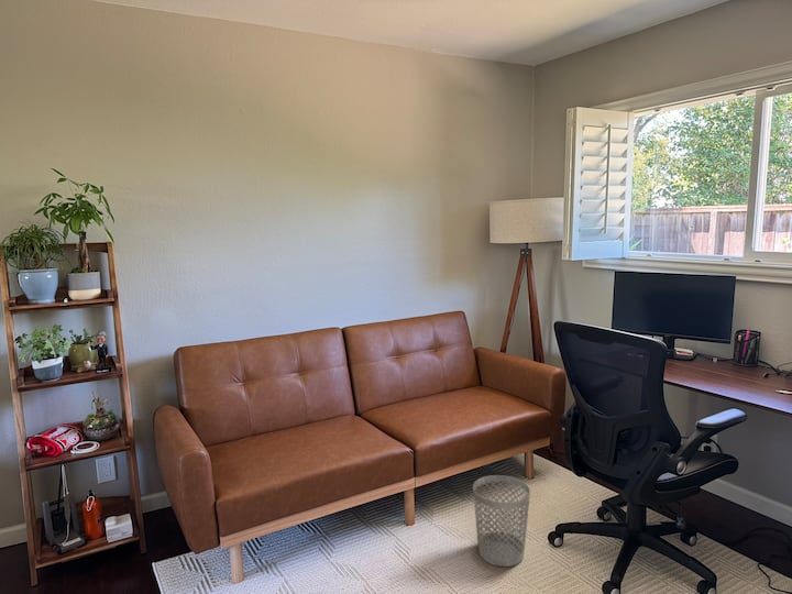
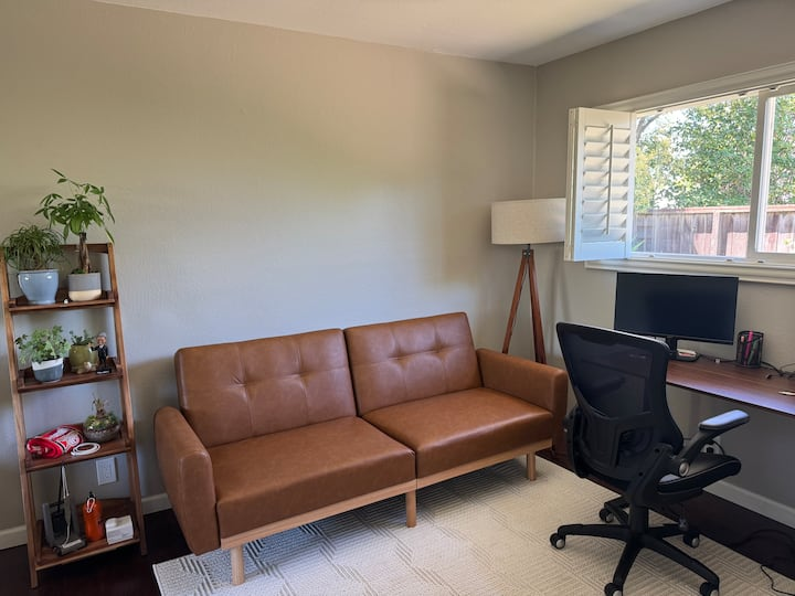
- wastebasket [472,474,531,568]
